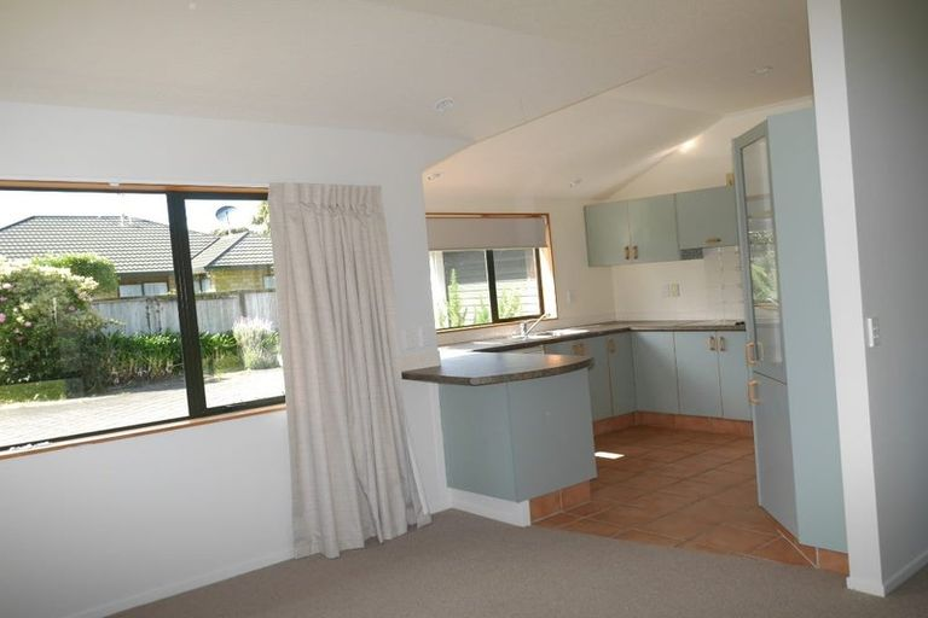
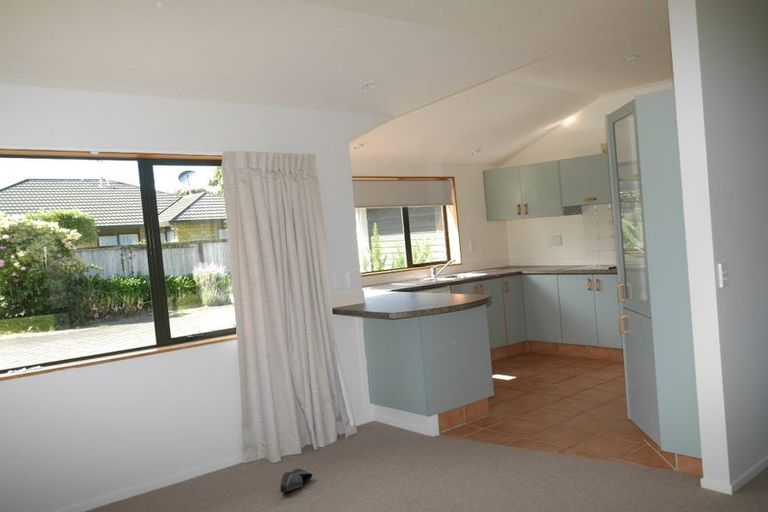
+ shoe [279,468,313,494]
